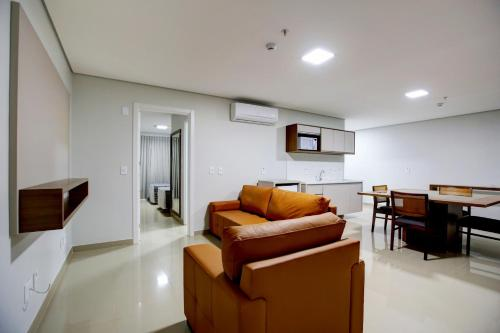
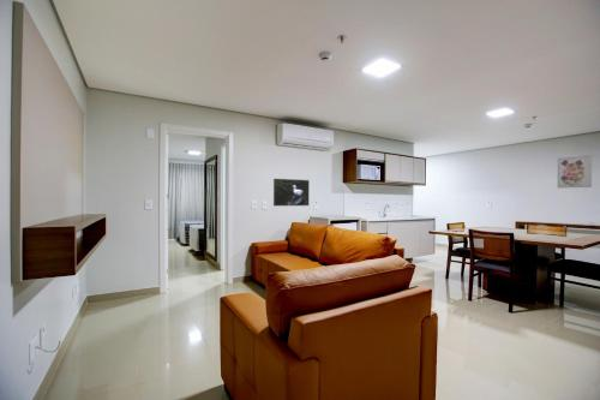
+ wall art [557,154,593,189]
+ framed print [272,178,311,207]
